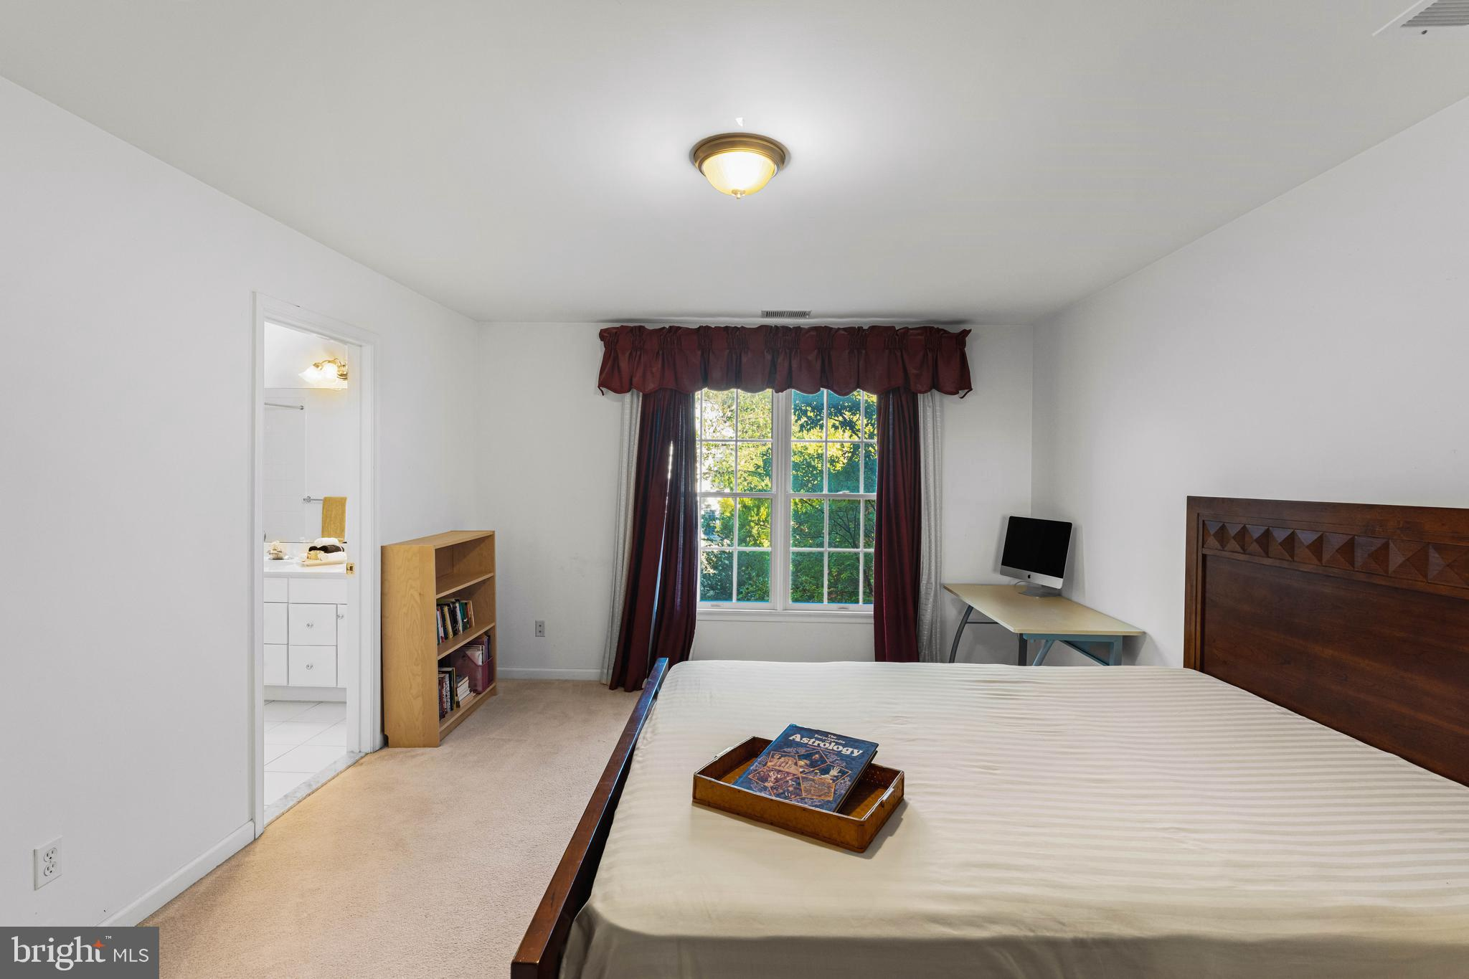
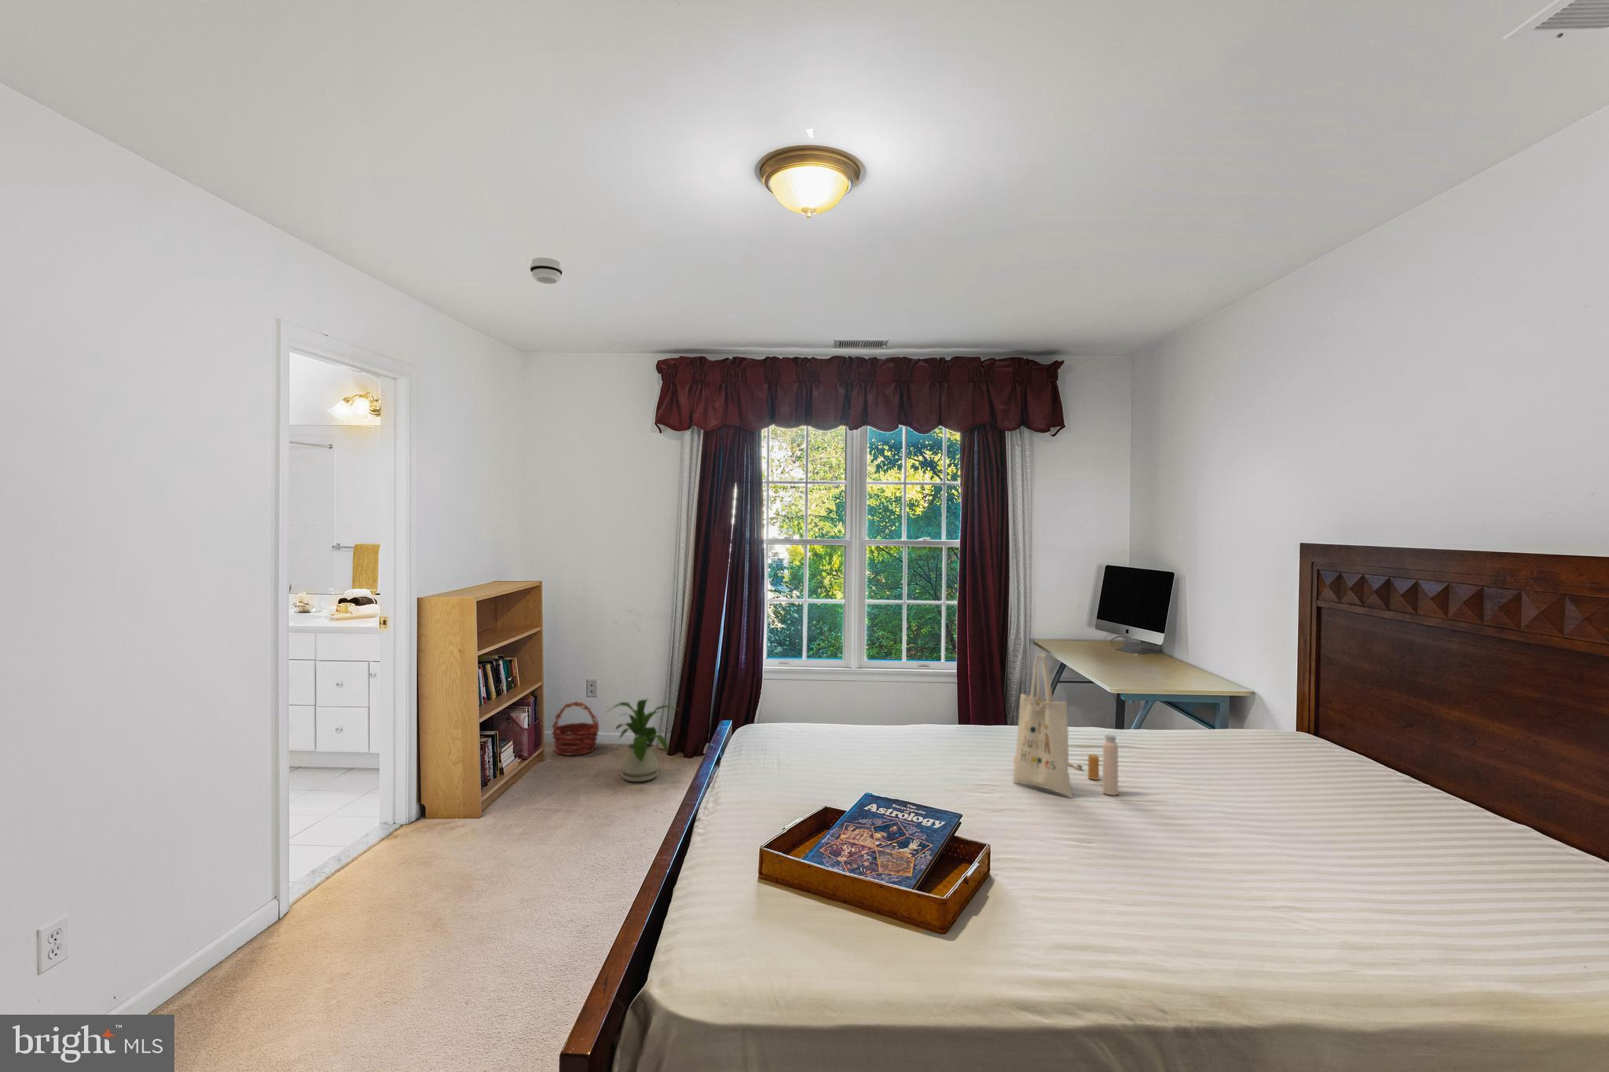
+ smoke detector [529,257,563,285]
+ house plant [605,698,679,782]
+ tote bag [1012,653,1119,799]
+ basket [550,701,601,756]
